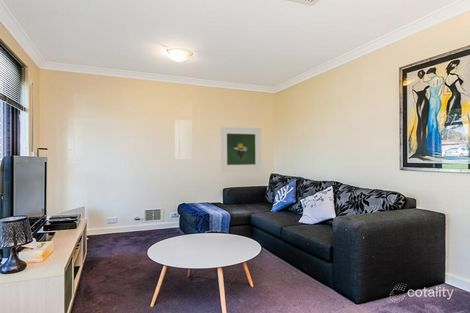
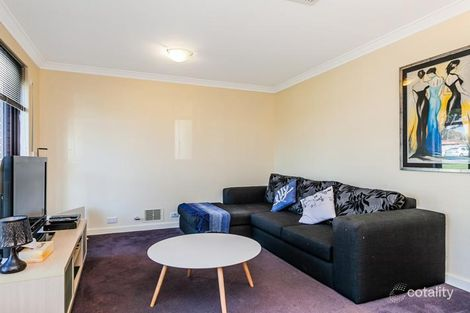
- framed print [220,126,262,173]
